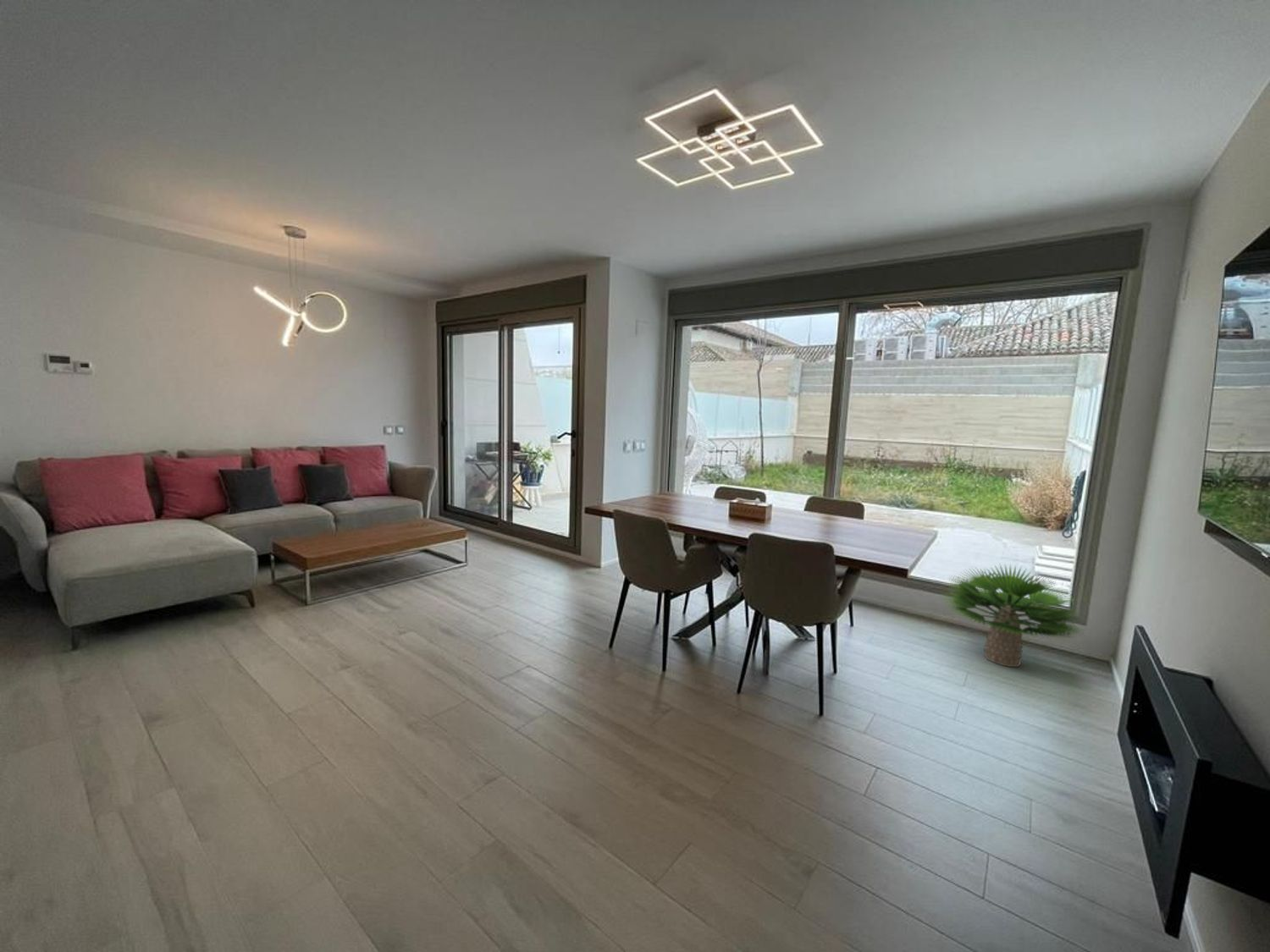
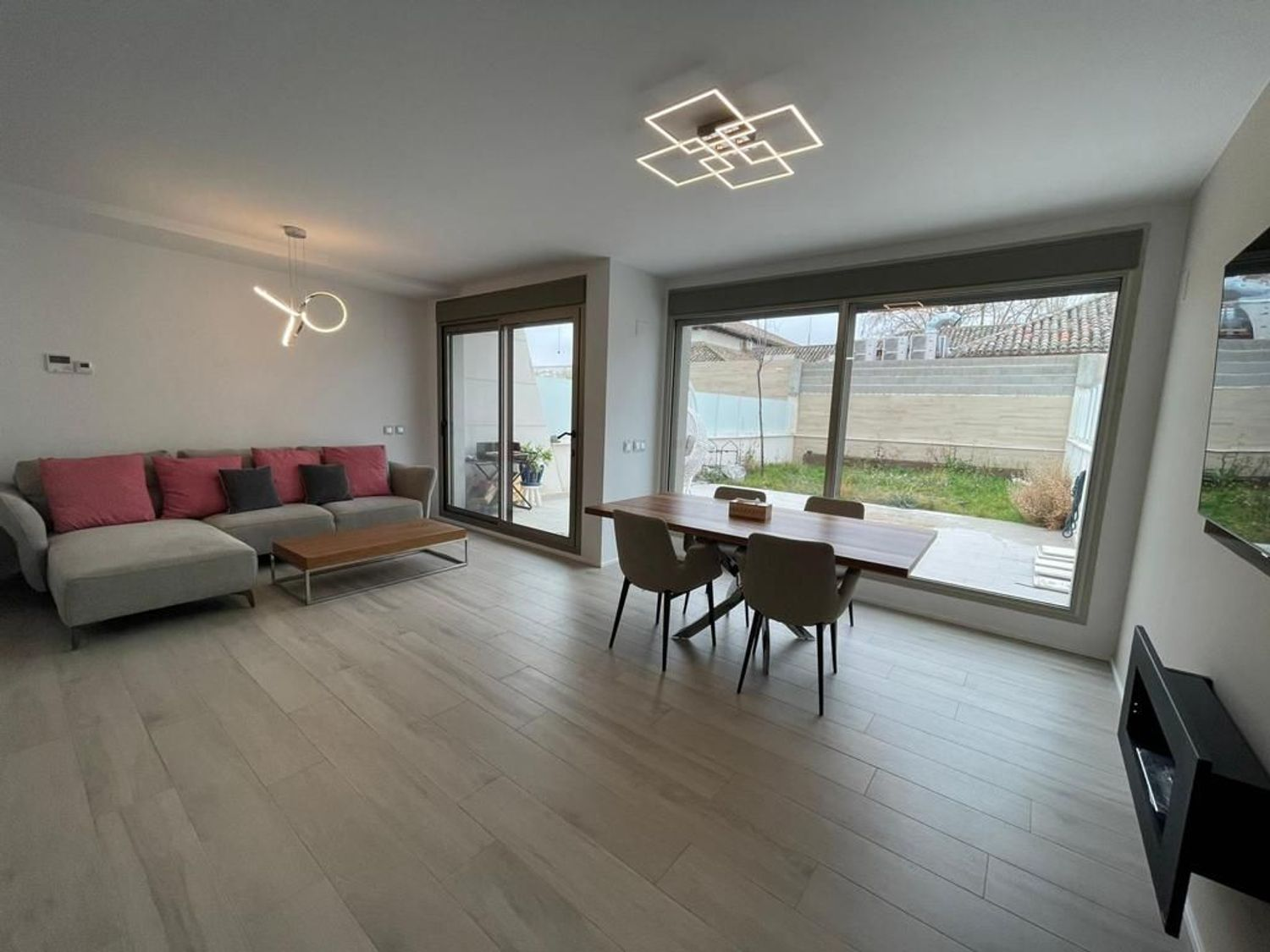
- potted plant [940,563,1085,668]
